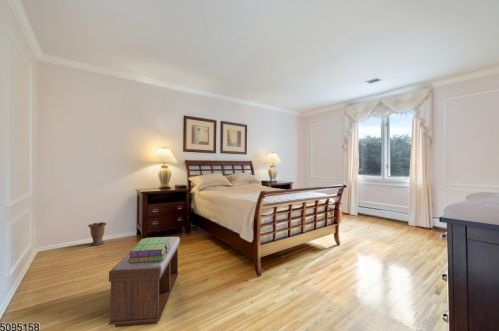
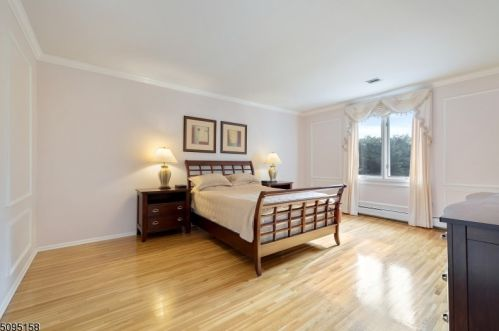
- vase [87,221,108,246]
- stack of books [128,236,170,263]
- bench [108,236,181,328]
